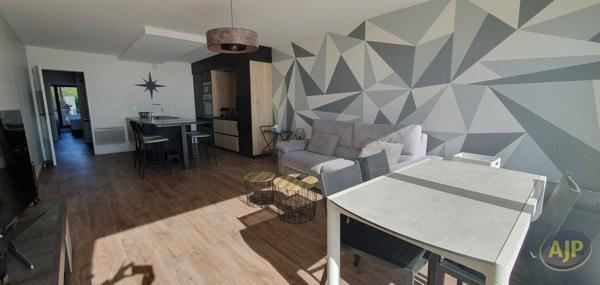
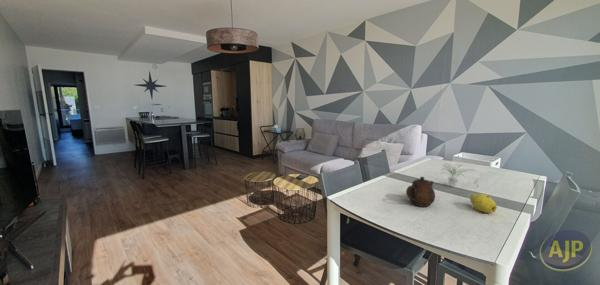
+ plant [441,161,483,188]
+ teapot [405,176,436,208]
+ fruit [469,193,498,214]
